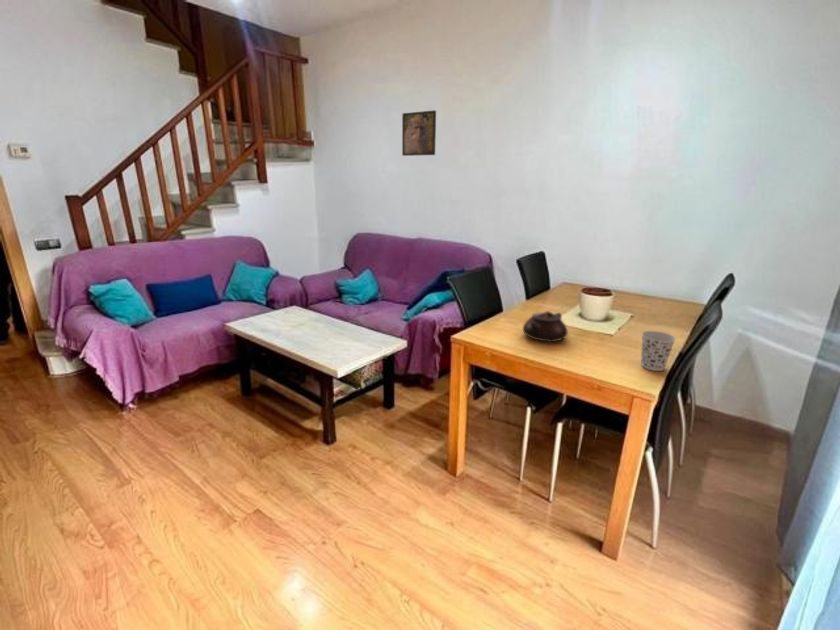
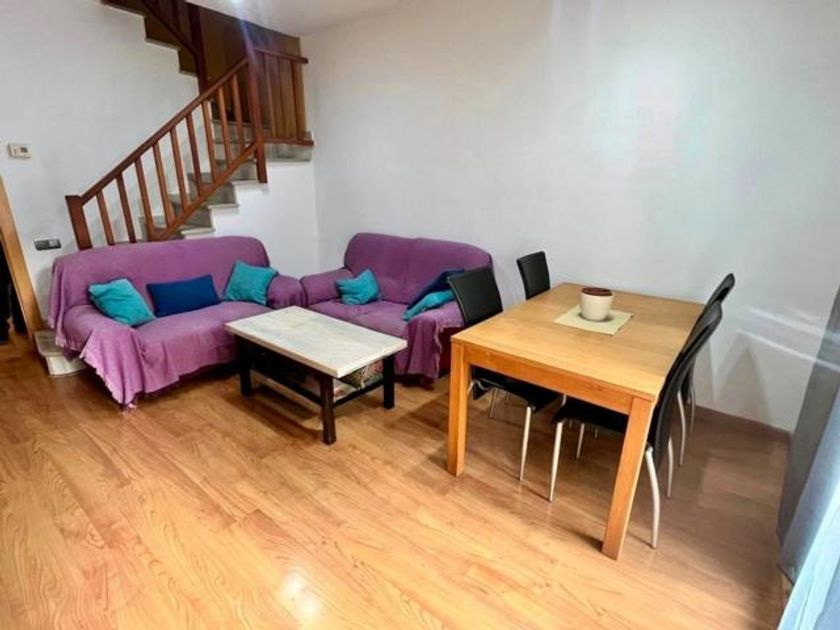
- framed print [401,109,437,157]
- teapot [522,310,569,344]
- cup [640,330,677,372]
